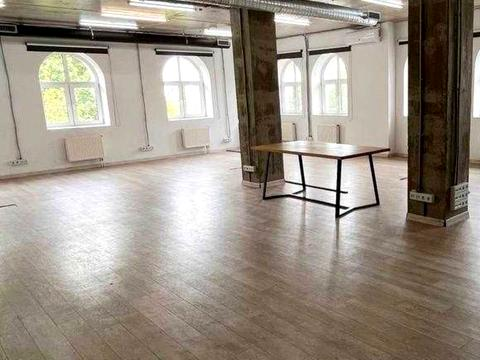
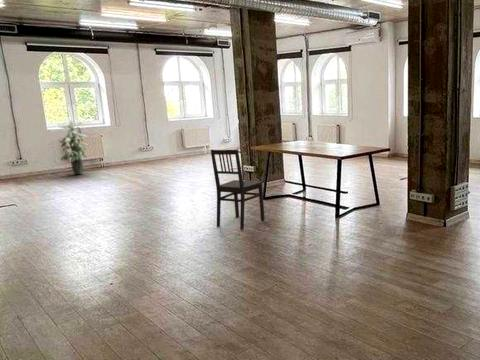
+ dining chair [210,149,266,231]
+ indoor plant [58,117,89,175]
